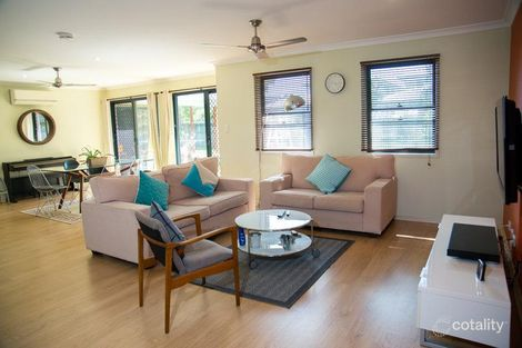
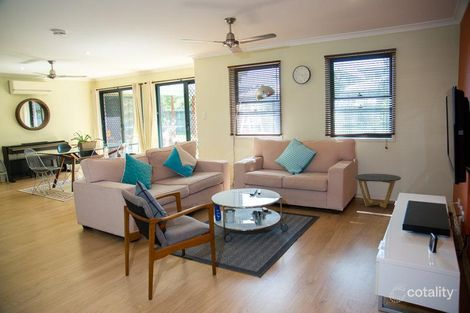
+ side table [354,173,402,209]
